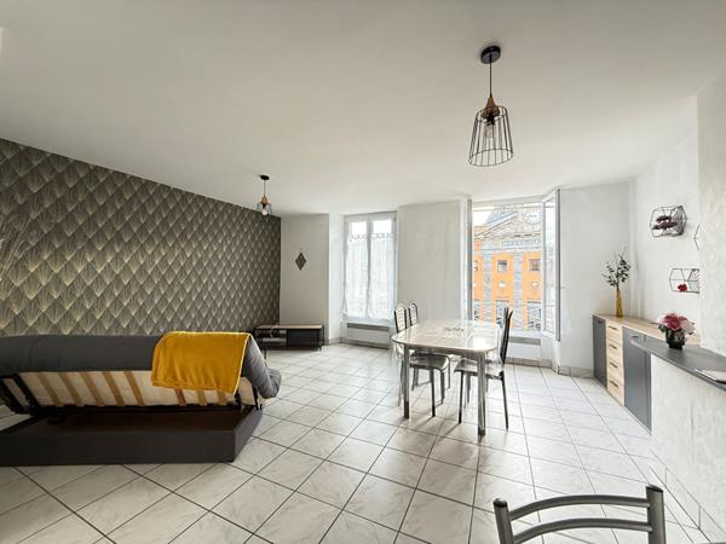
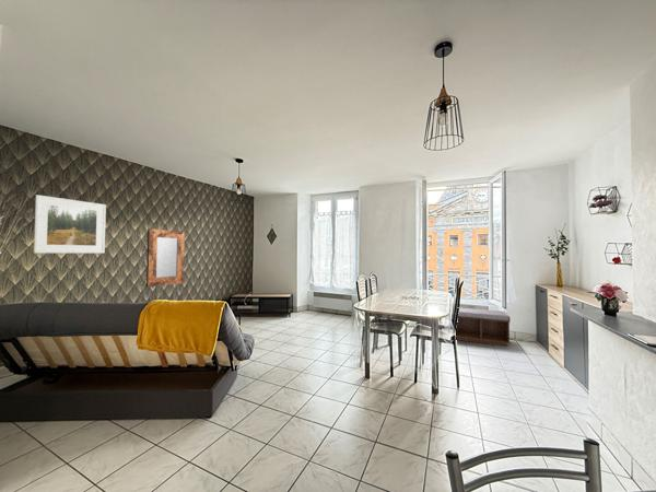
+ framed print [33,194,107,254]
+ home mirror [145,227,186,289]
+ bench [455,307,512,347]
